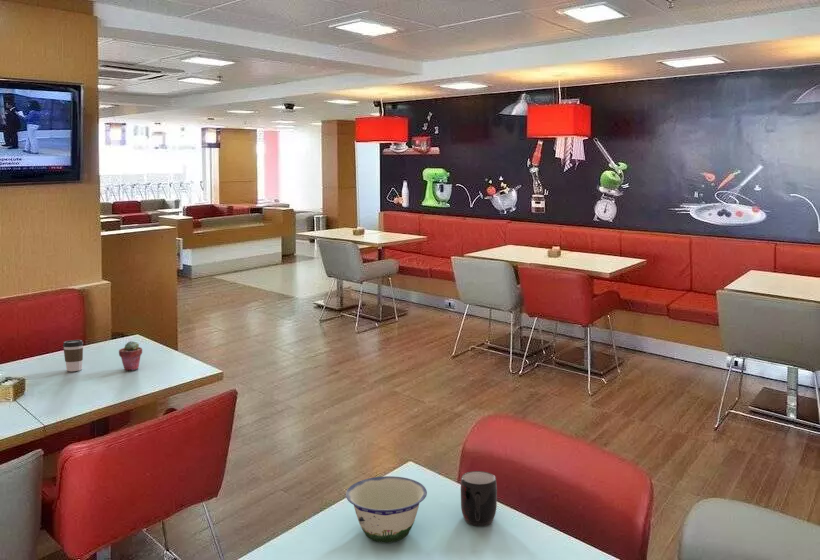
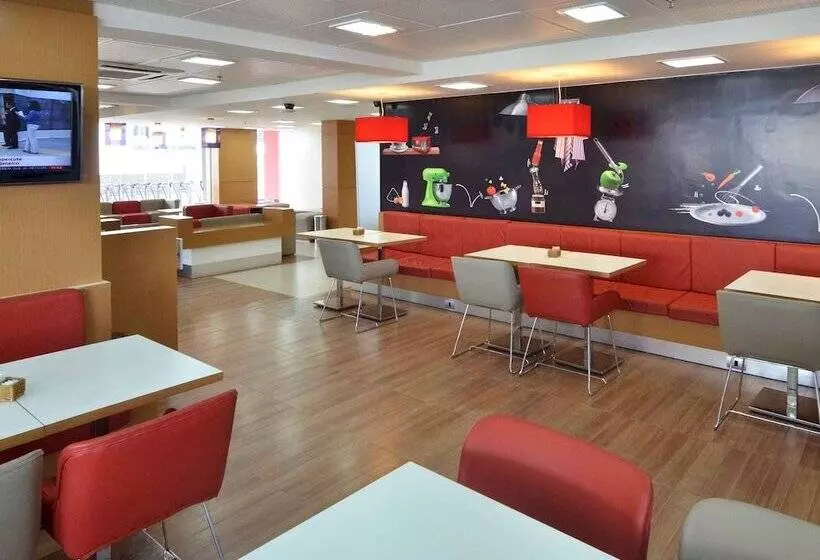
- mug [460,470,498,527]
- coffee cup [62,339,84,372]
- bowl [345,475,428,544]
- potted succulent [118,340,143,371]
